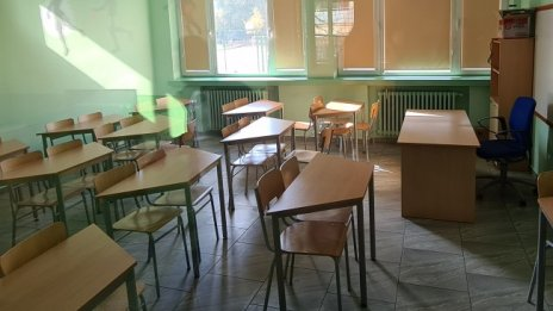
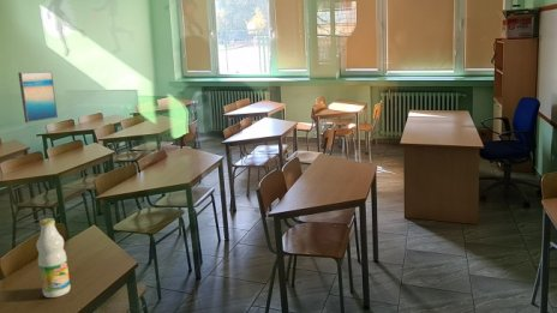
+ bottle [35,217,71,299]
+ wall art [17,70,59,124]
